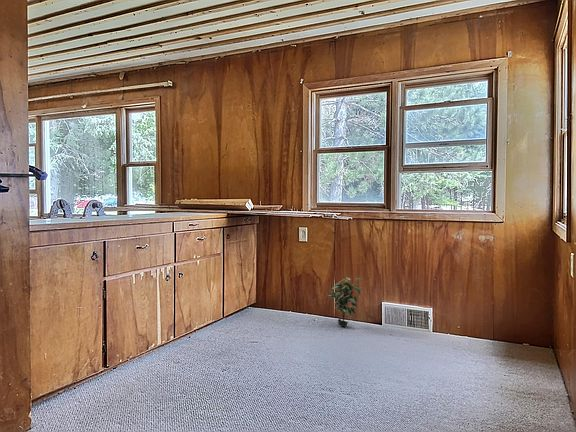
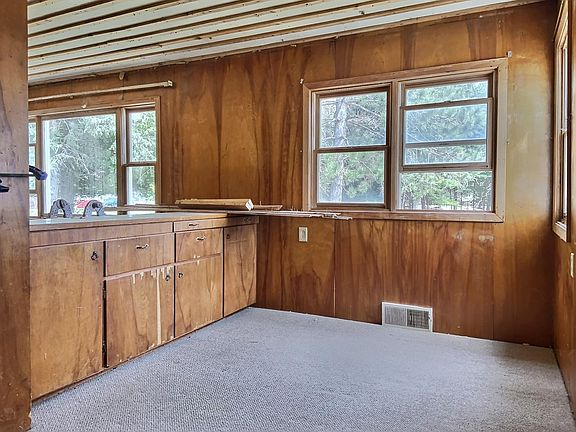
- potted plant [327,277,363,327]
